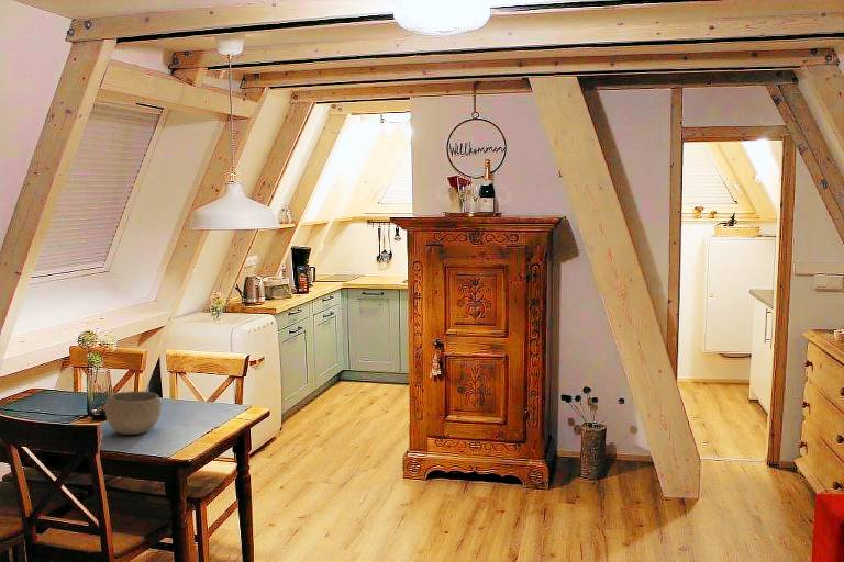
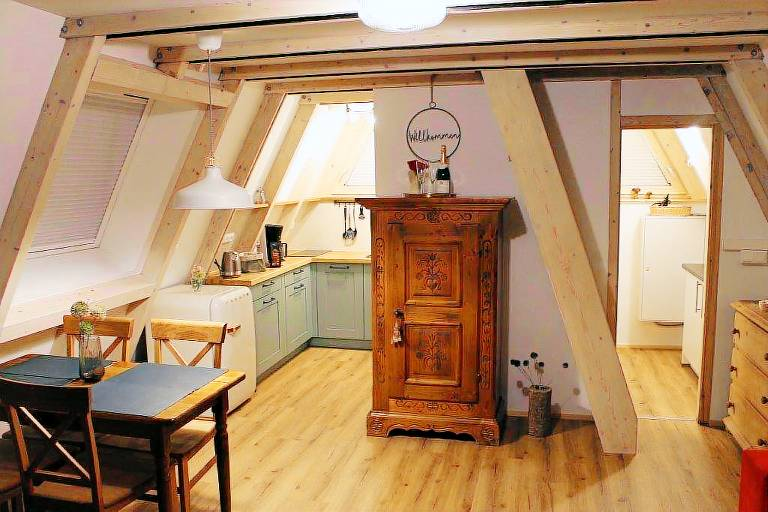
- bowl [104,391,162,436]
